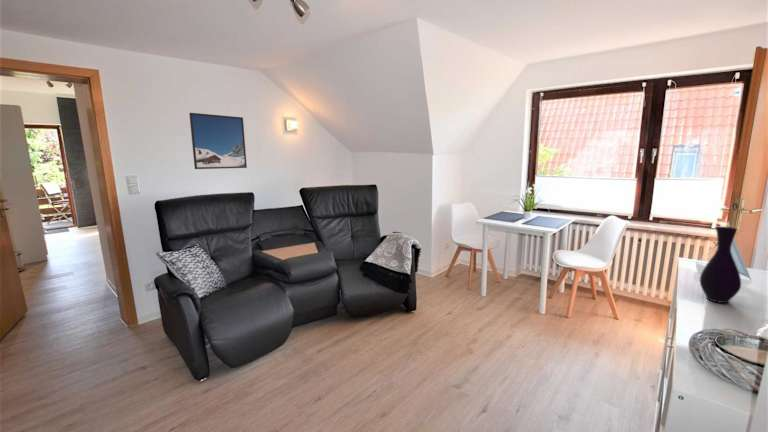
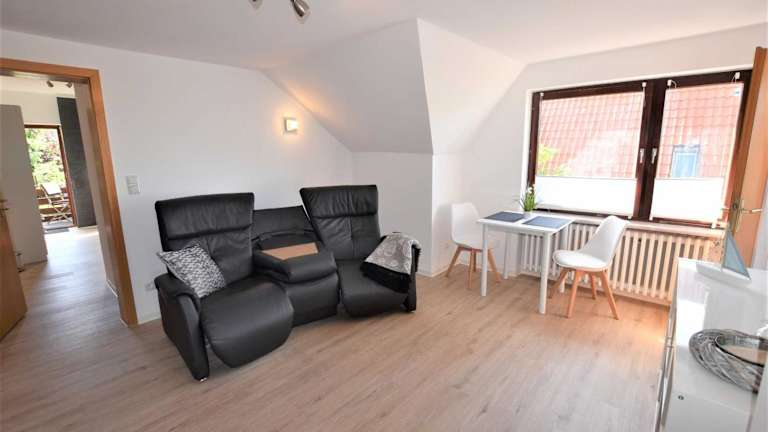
- vase [699,226,742,304]
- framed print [188,112,248,170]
